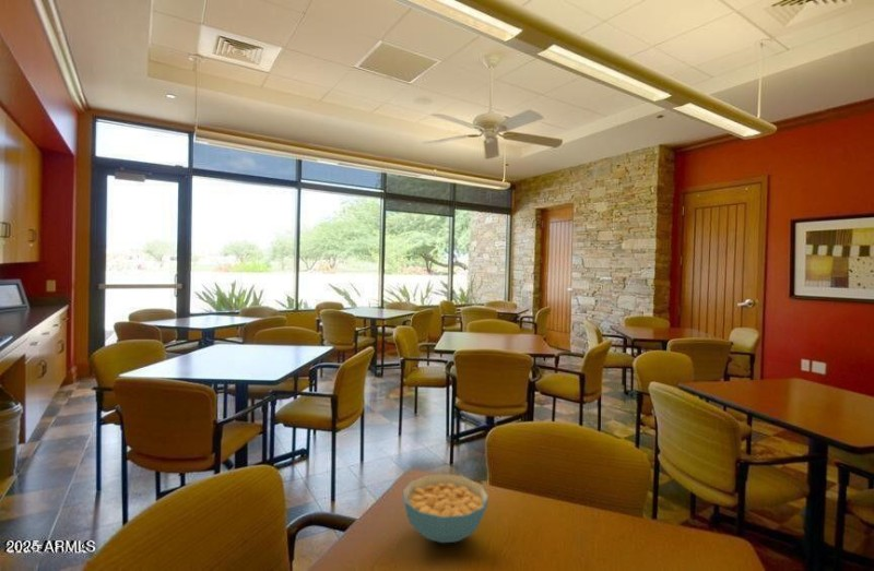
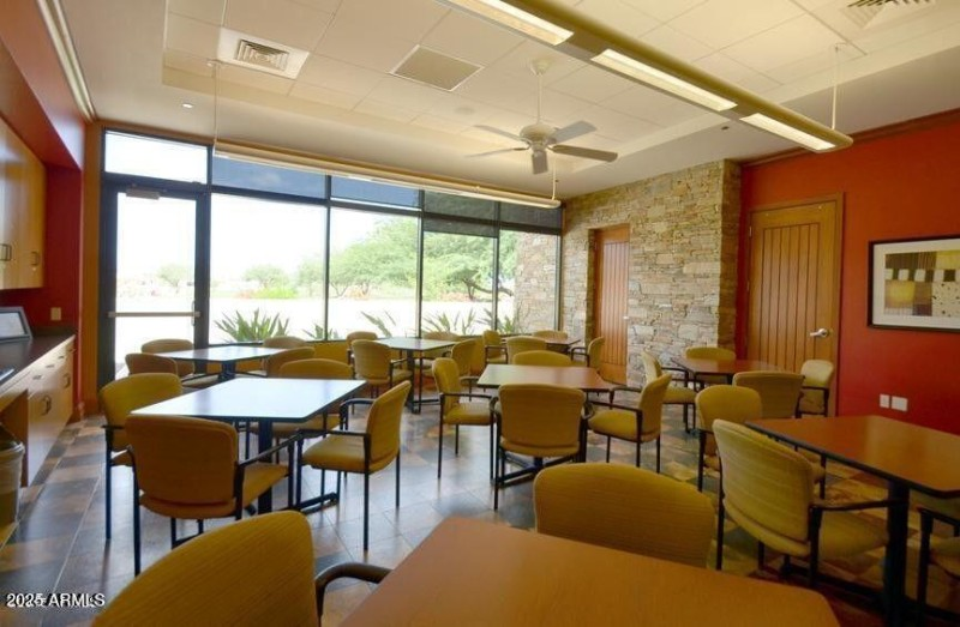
- cereal bowl [402,473,489,544]
